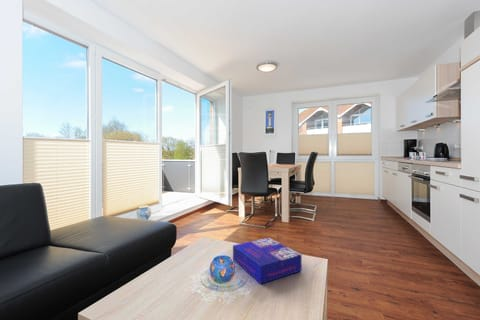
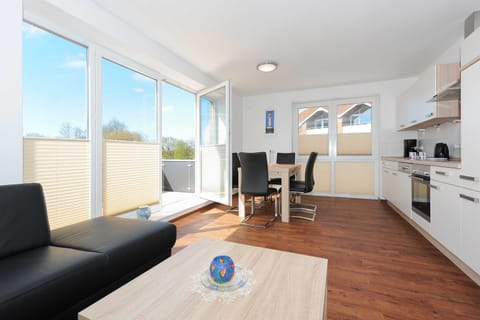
- board game [232,237,303,285]
